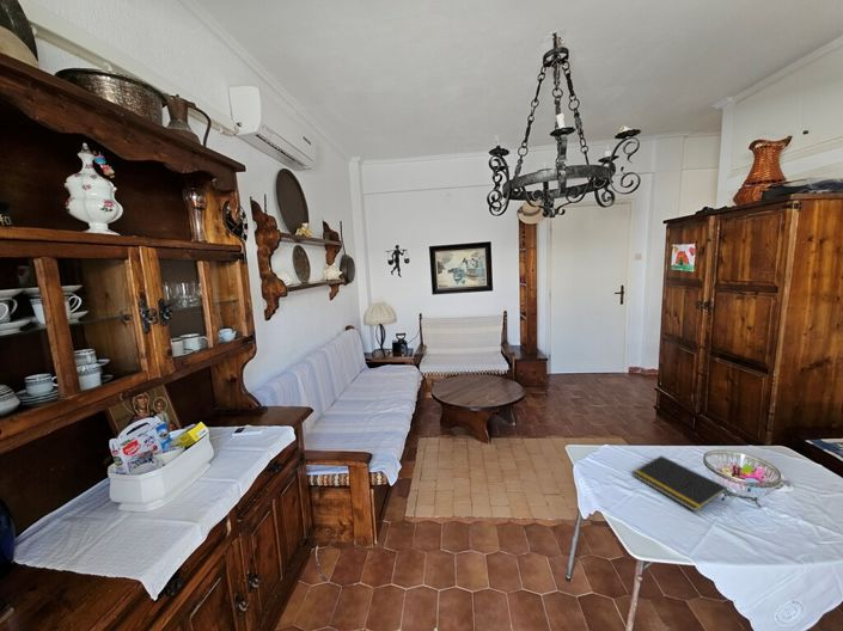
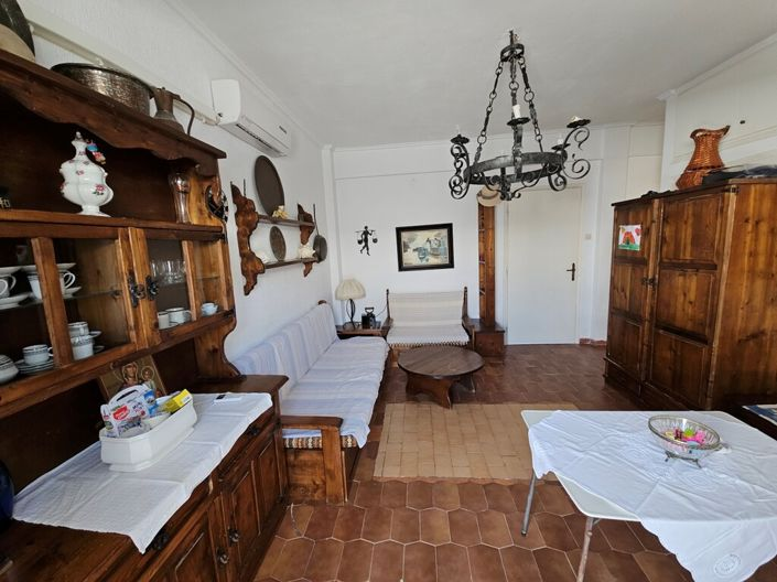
- notepad [631,454,728,513]
